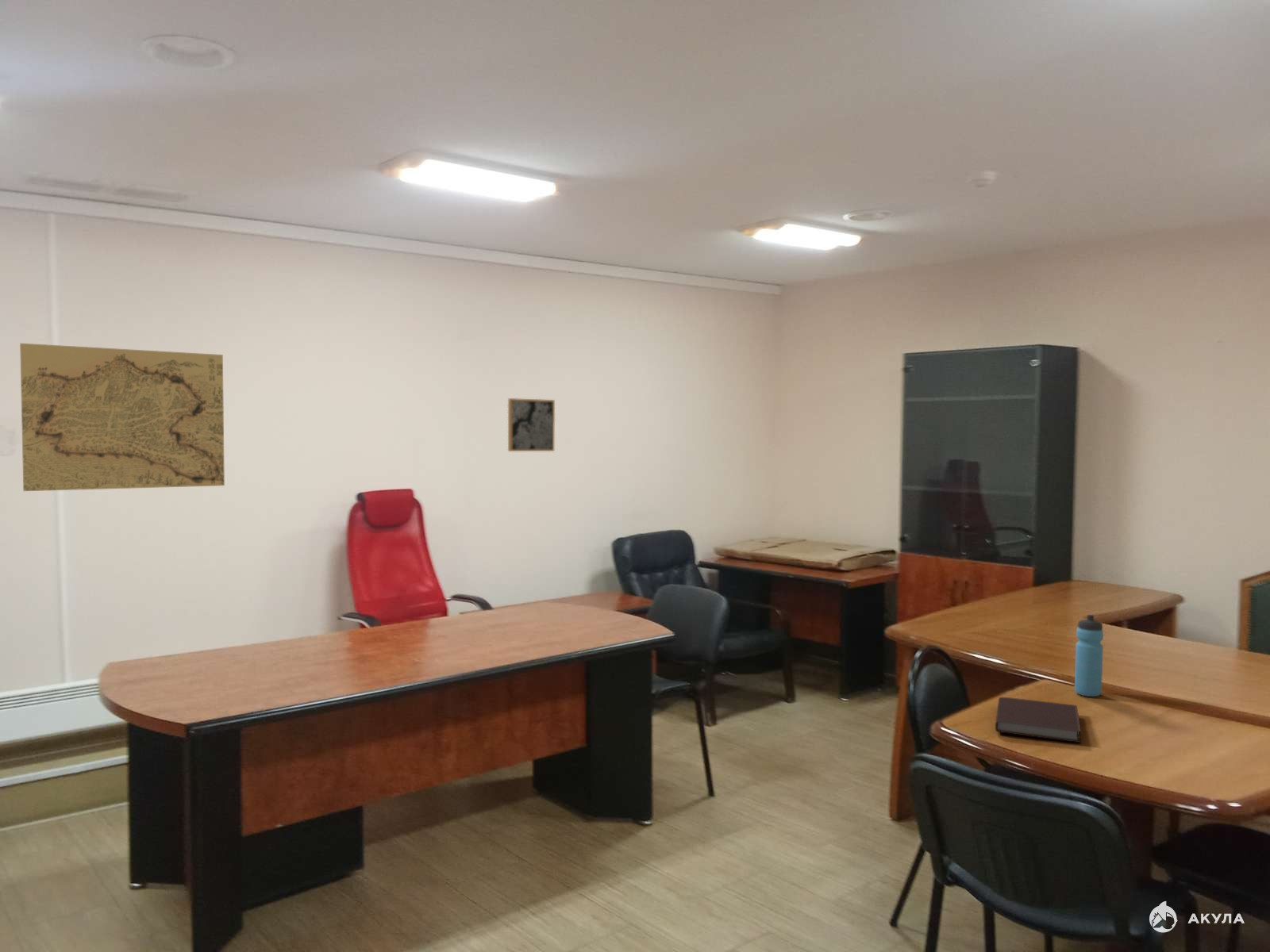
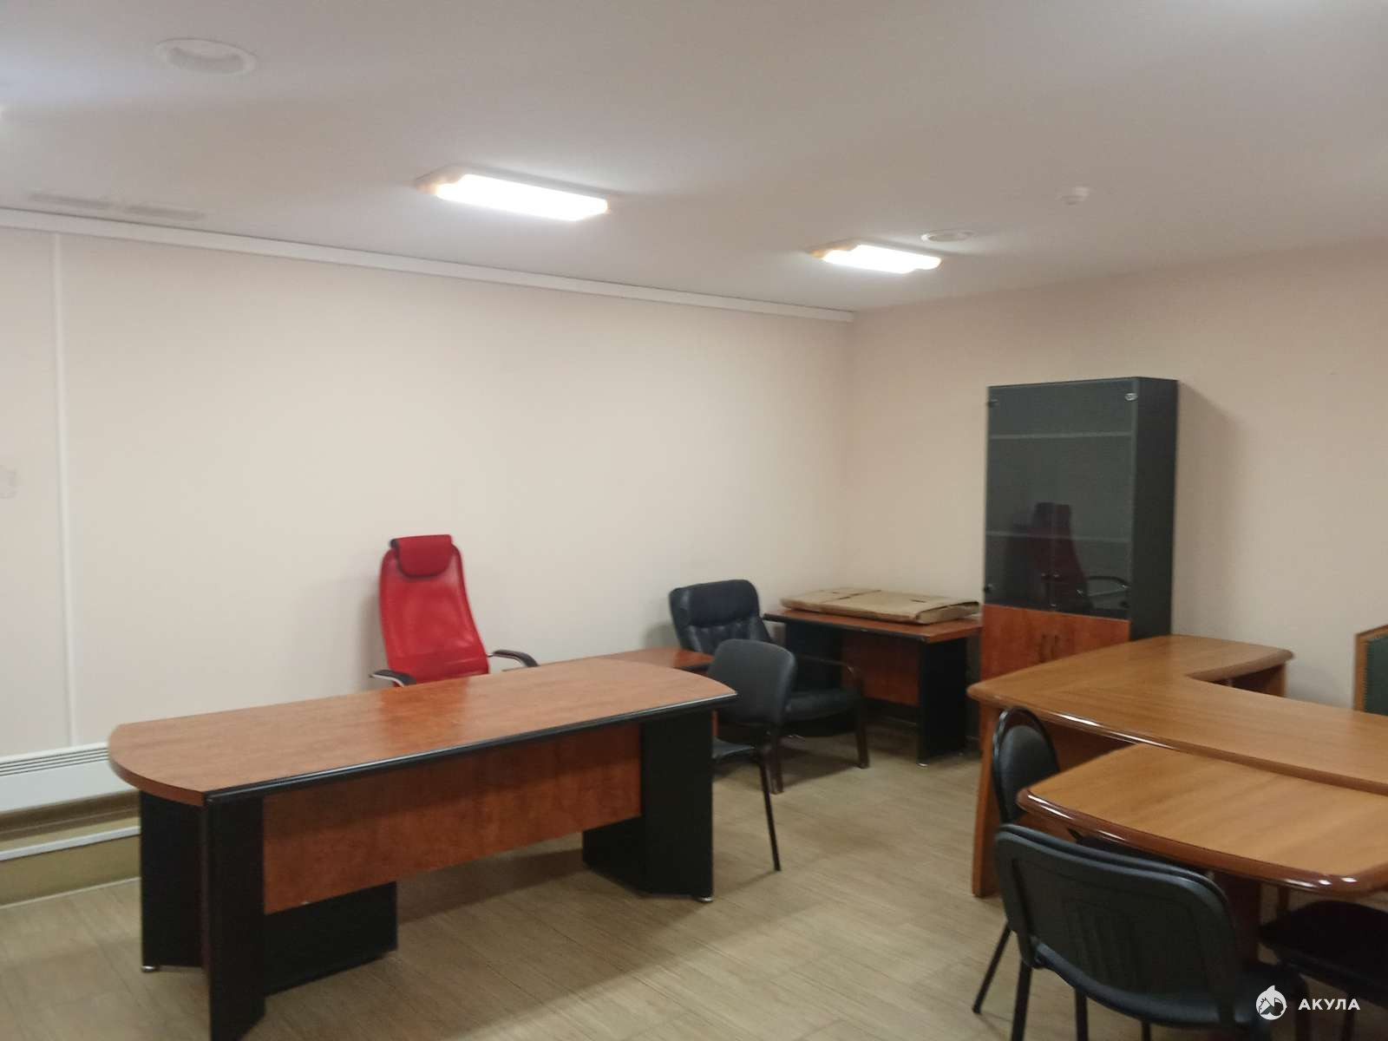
- notebook [995,697,1082,743]
- water bottle [1074,614,1104,697]
- map [19,343,225,492]
- wall art [507,397,556,452]
